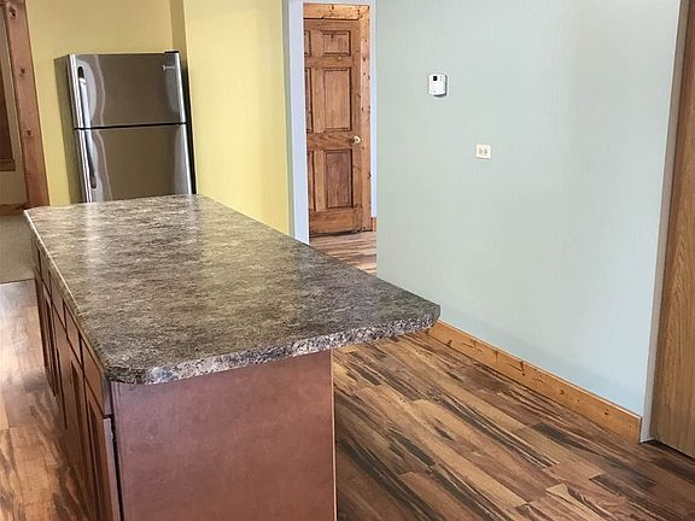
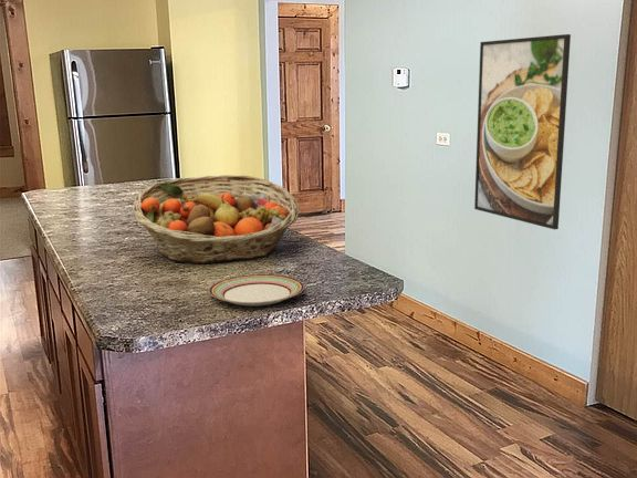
+ plate [208,273,305,306]
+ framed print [473,33,572,230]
+ fruit basket [132,174,301,264]
